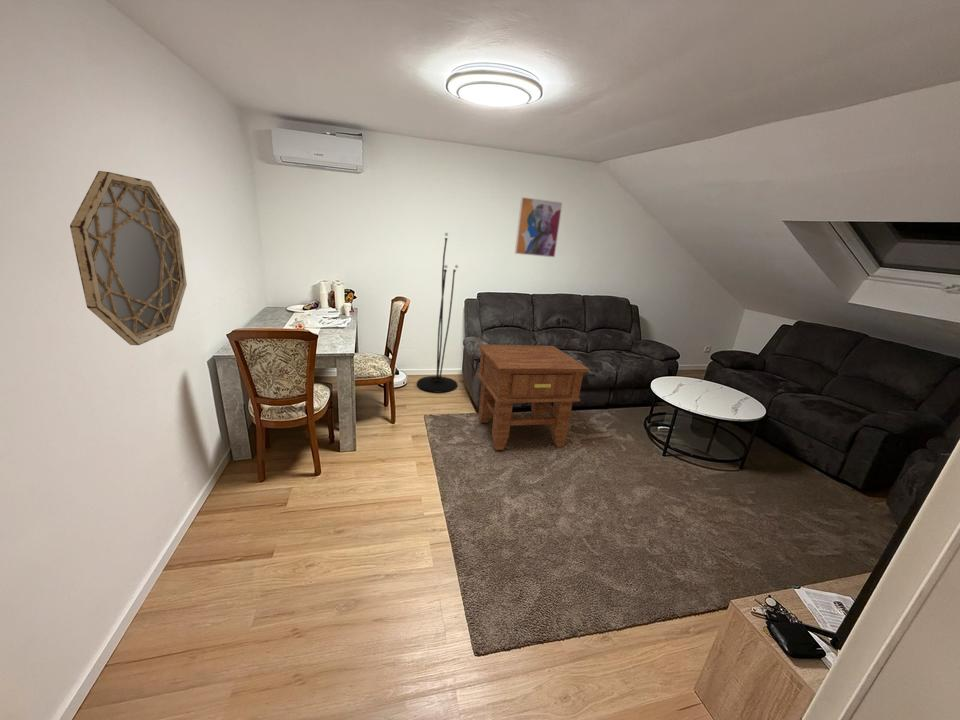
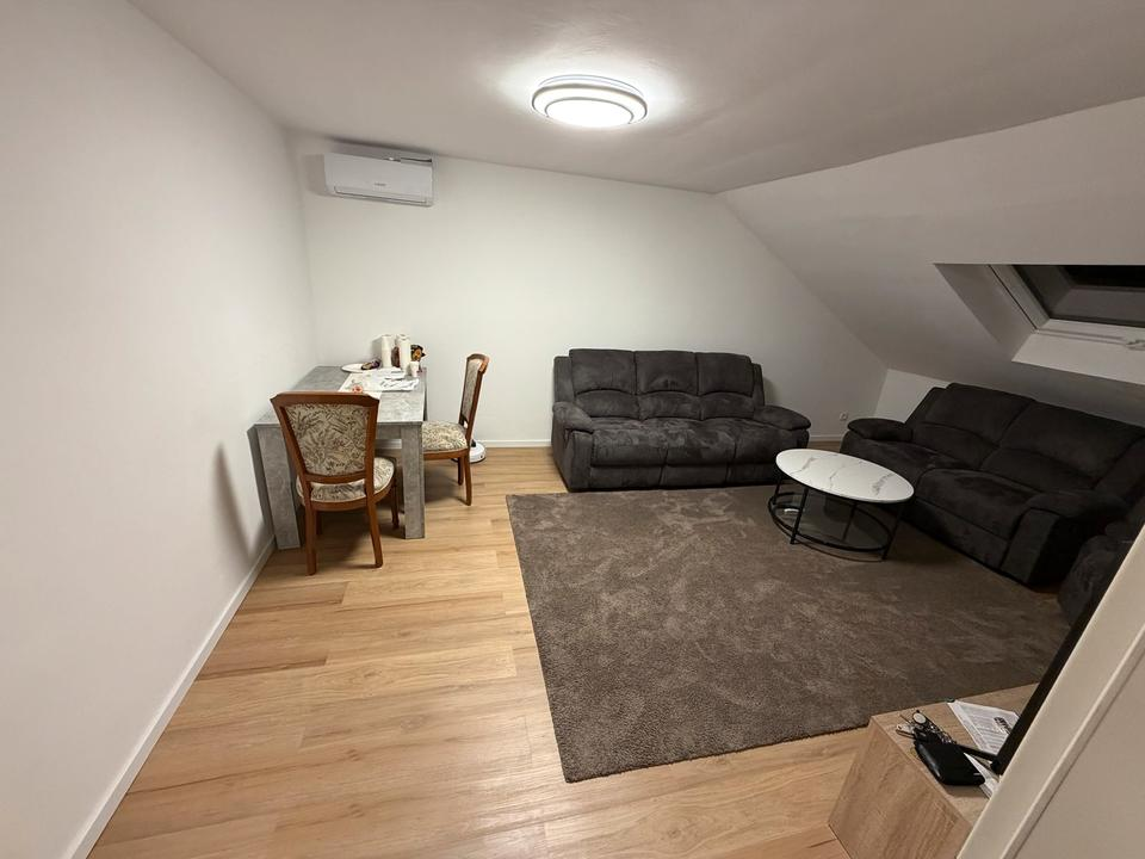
- floor lamp [416,232,459,394]
- side table [477,343,590,451]
- home mirror [69,170,188,346]
- wall art [514,196,564,258]
